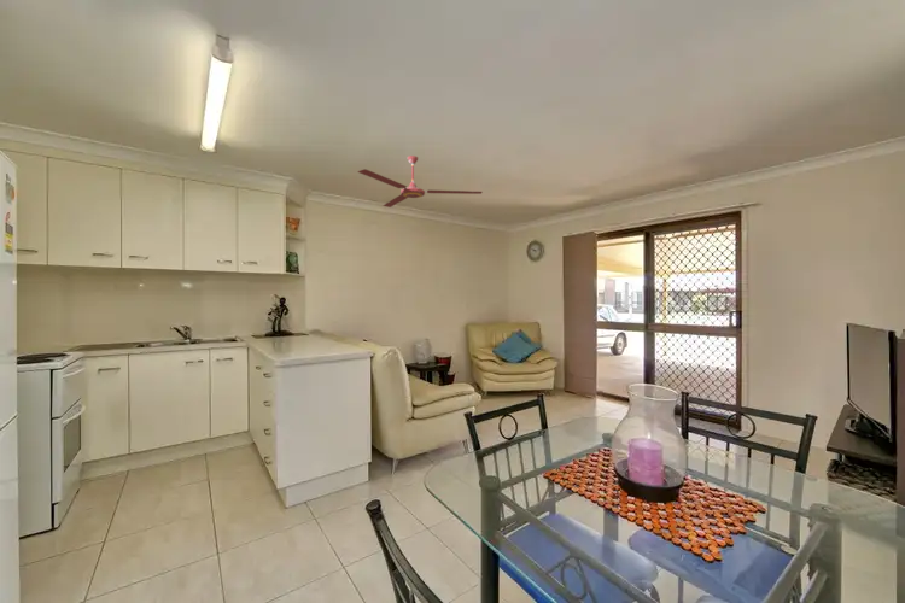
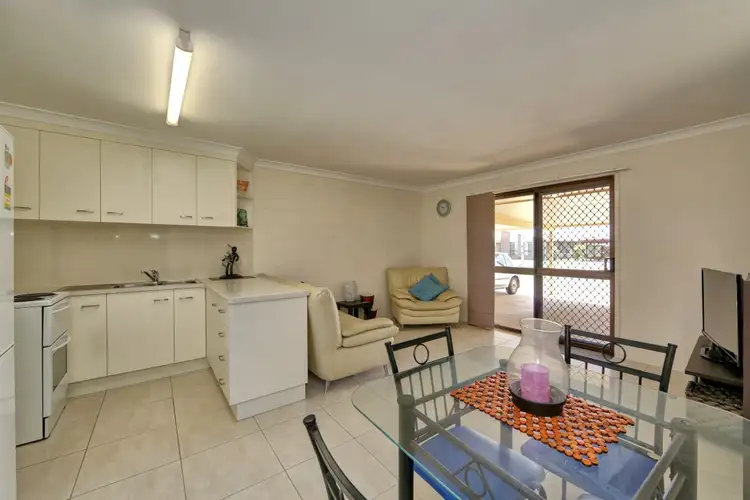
- ceiling fan [356,154,484,209]
